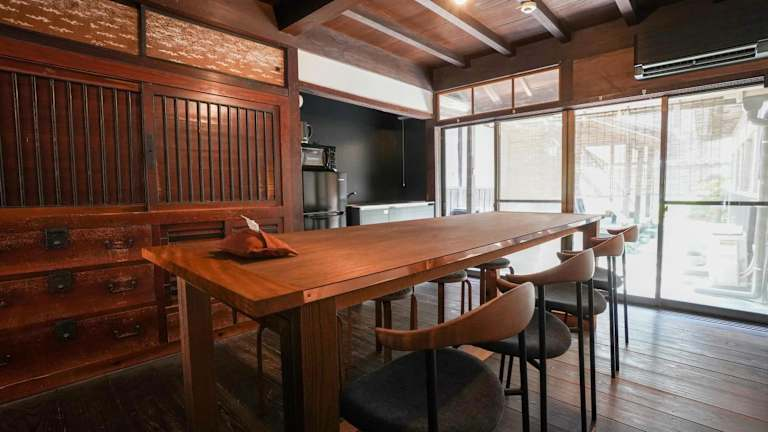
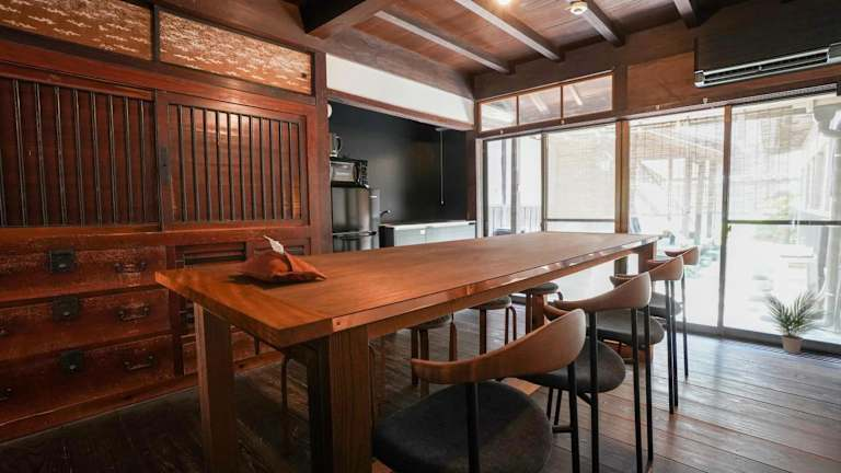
+ potted plant [762,290,831,355]
